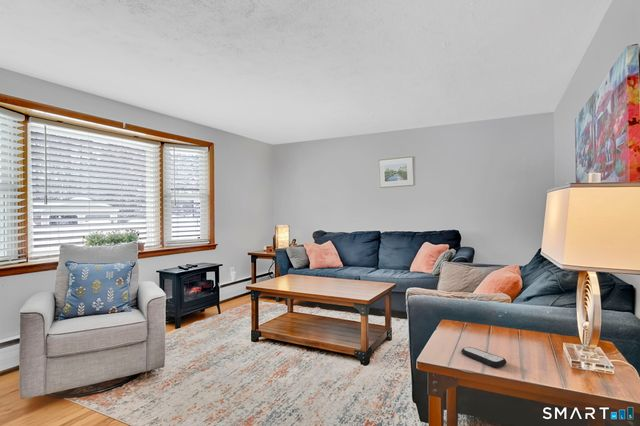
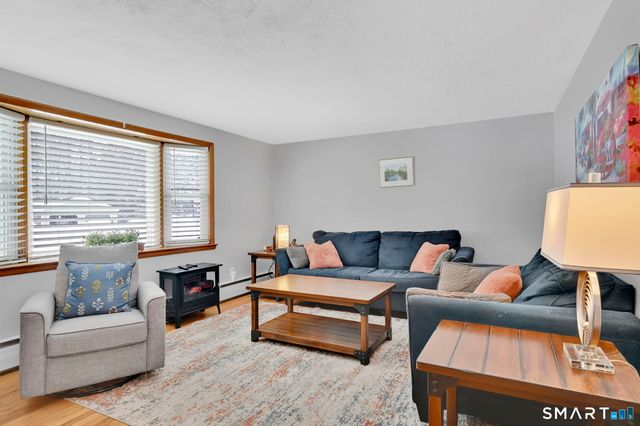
- remote control [460,346,507,368]
